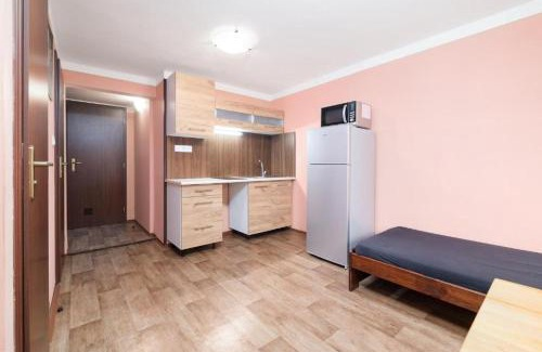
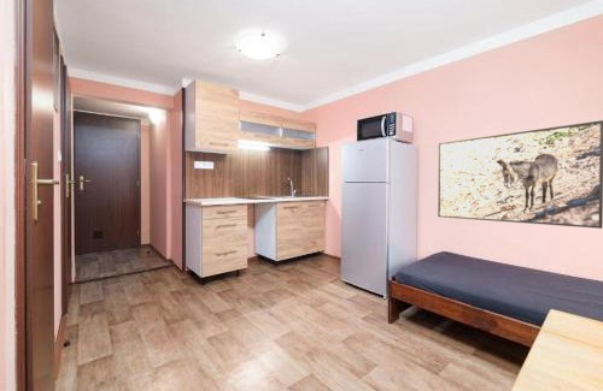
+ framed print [437,119,603,230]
